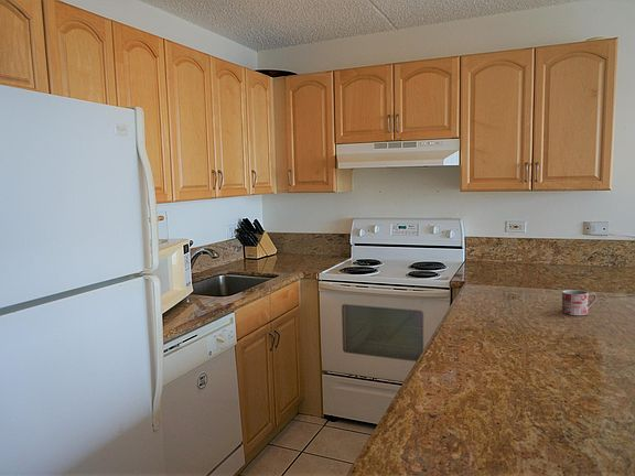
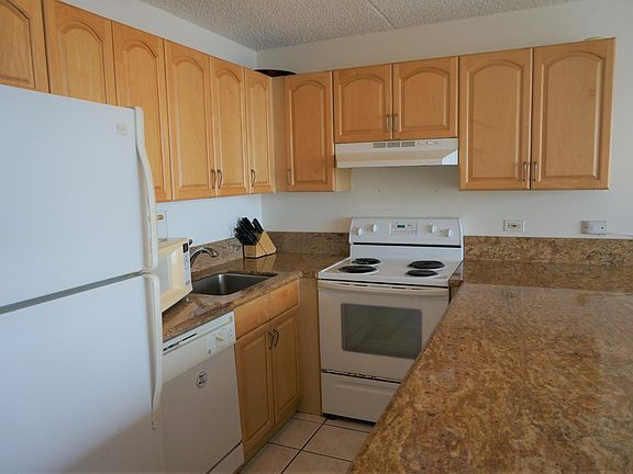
- mug [561,289,598,316]
